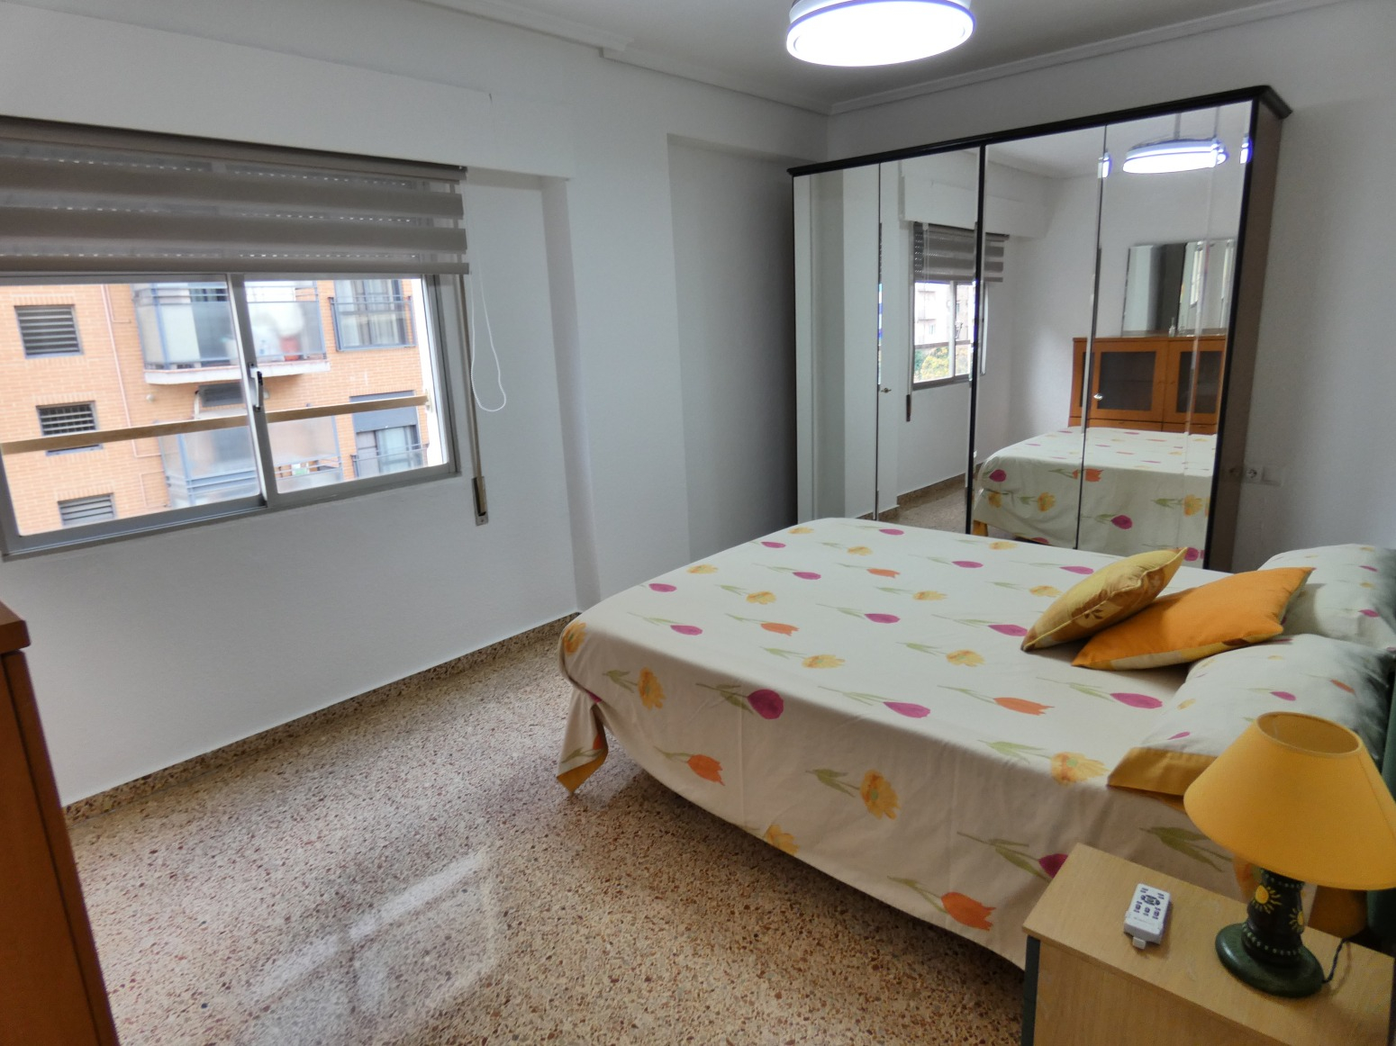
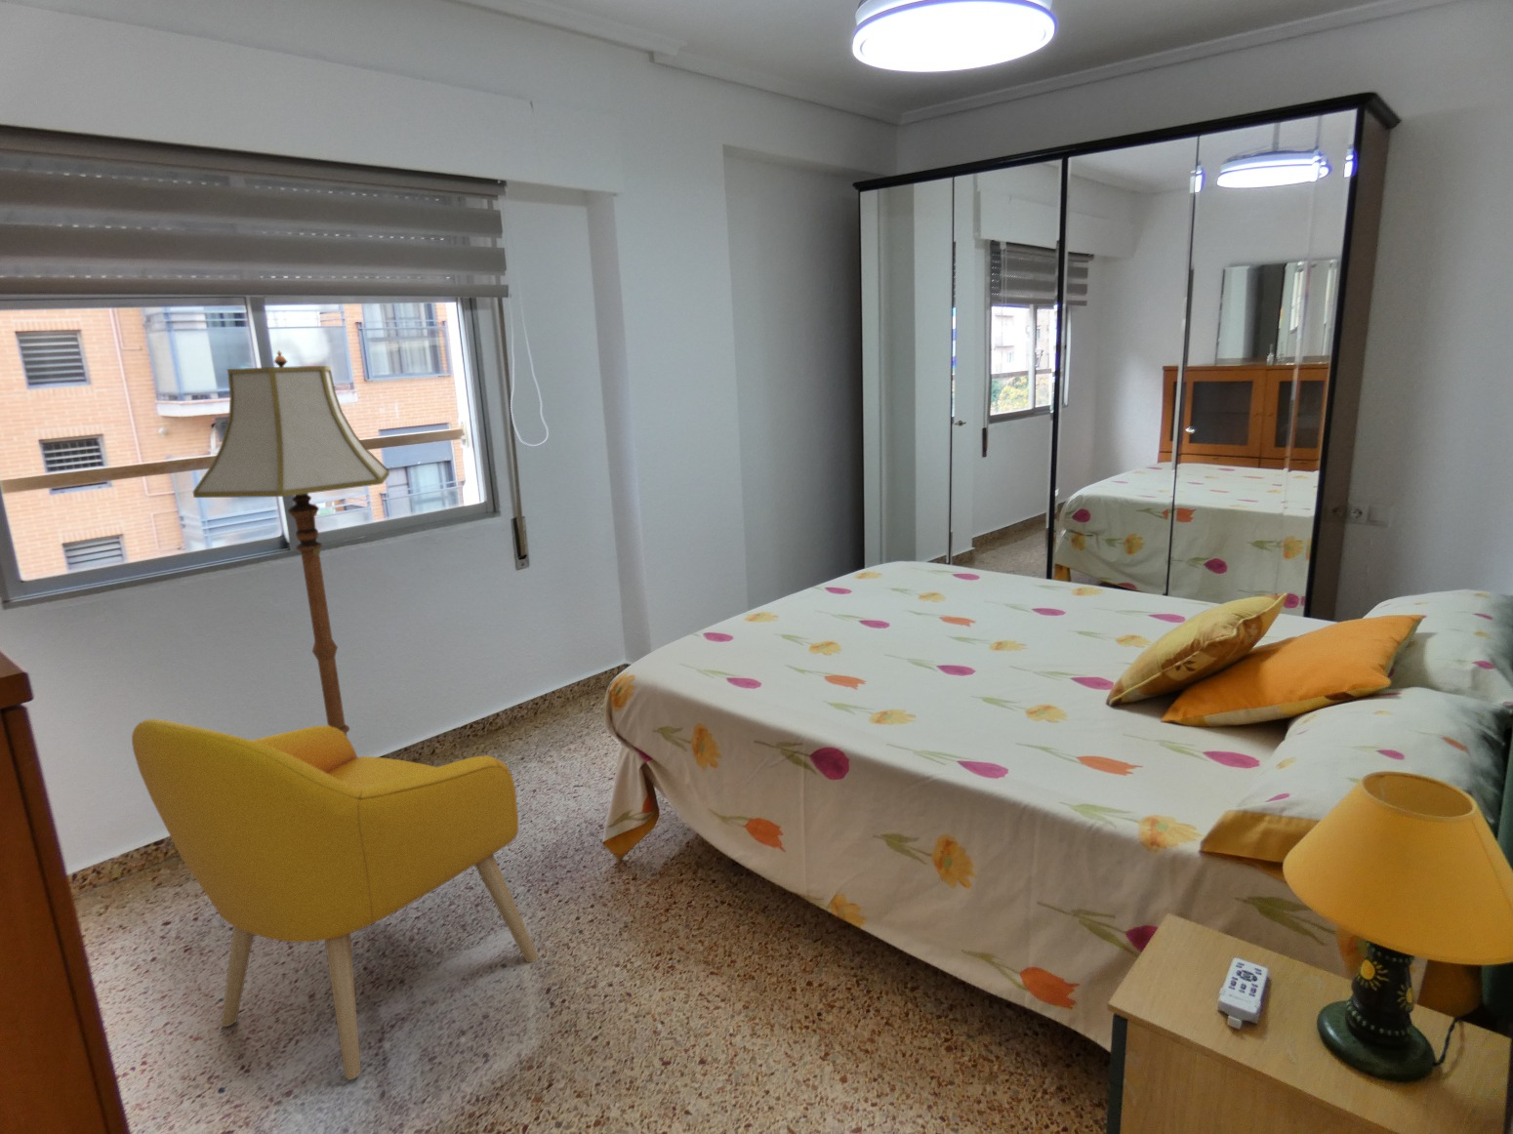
+ floor lamp [192,349,391,737]
+ armchair [131,718,540,1080]
